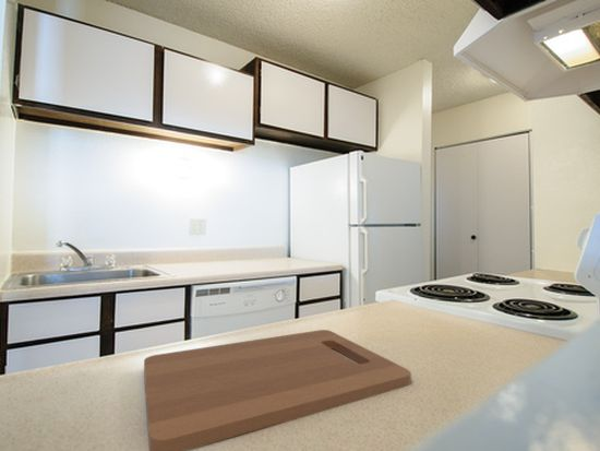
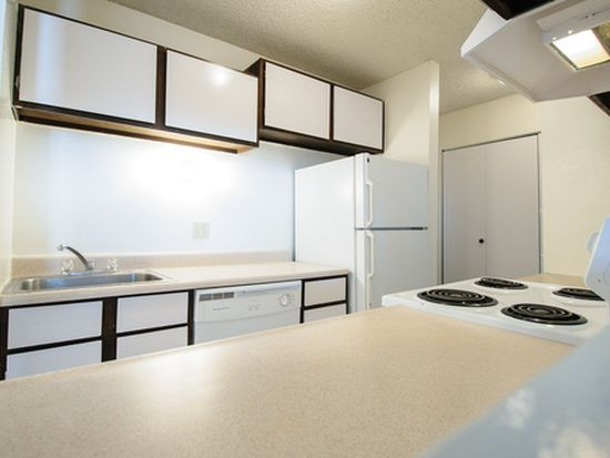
- cutting board [143,329,412,451]
